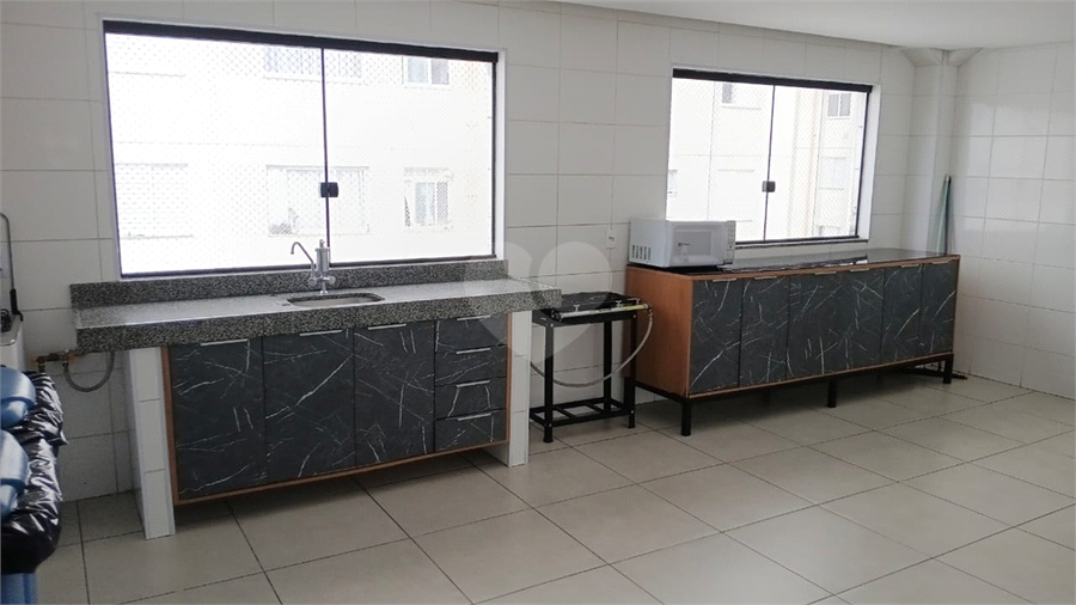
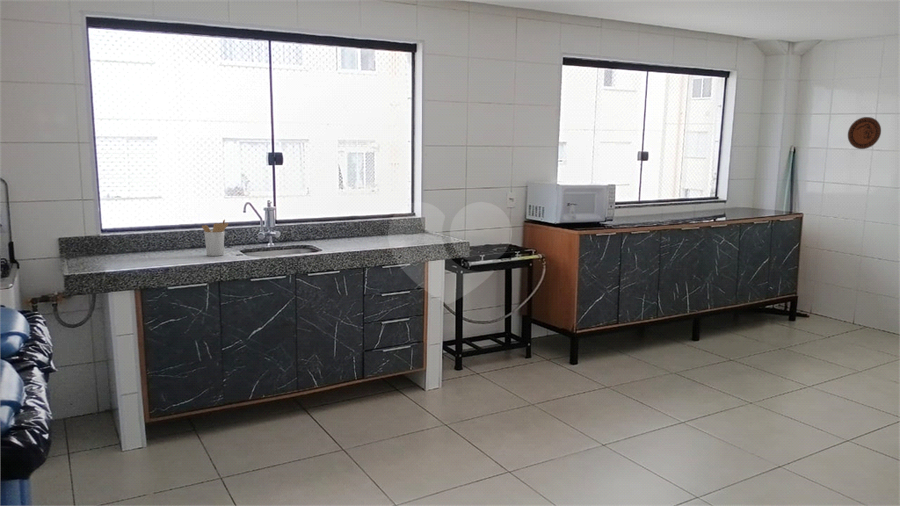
+ decorative plate [847,116,882,150]
+ utensil holder [201,218,229,257]
